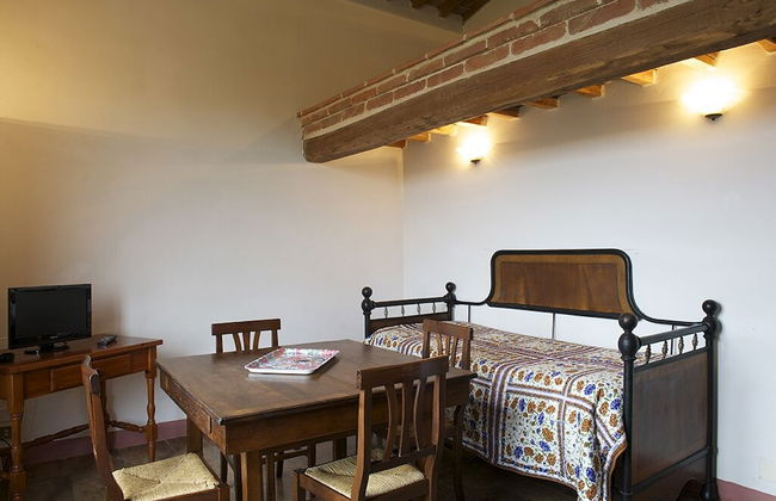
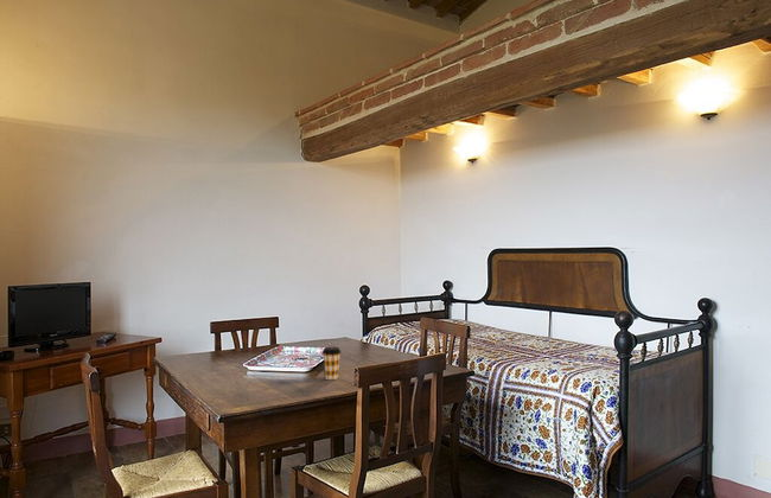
+ coffee cup [320,346,342,381]
